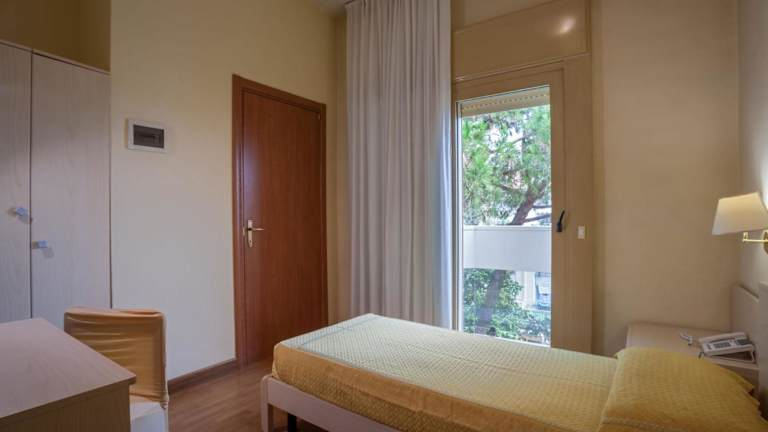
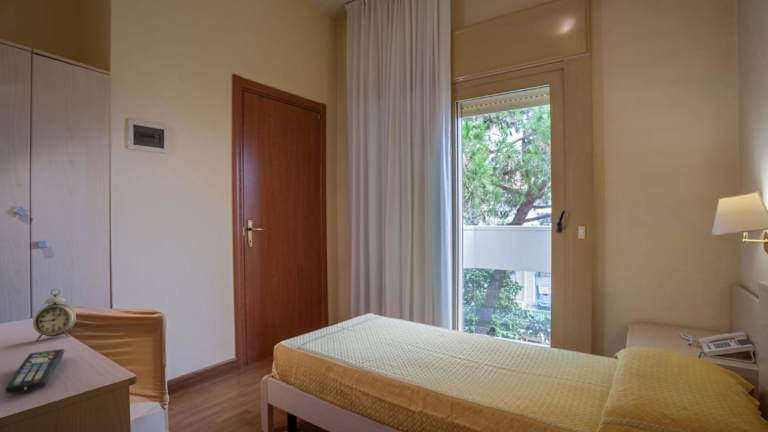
+ alarm clock [32,287,77,342]
+ remote control [4,348,65,395]
